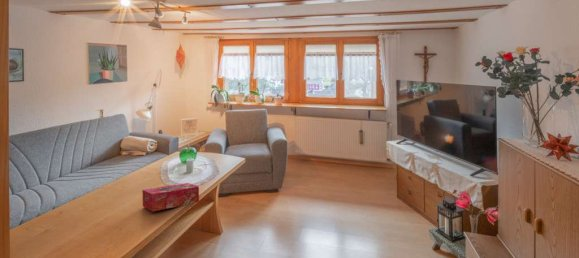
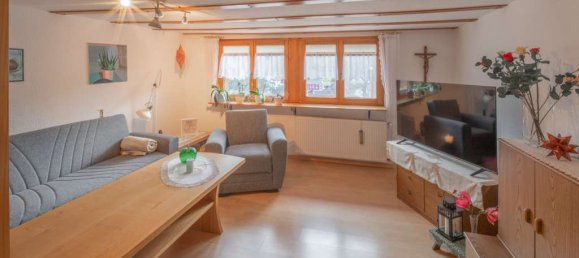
- tissue box [141,182,200,212]
